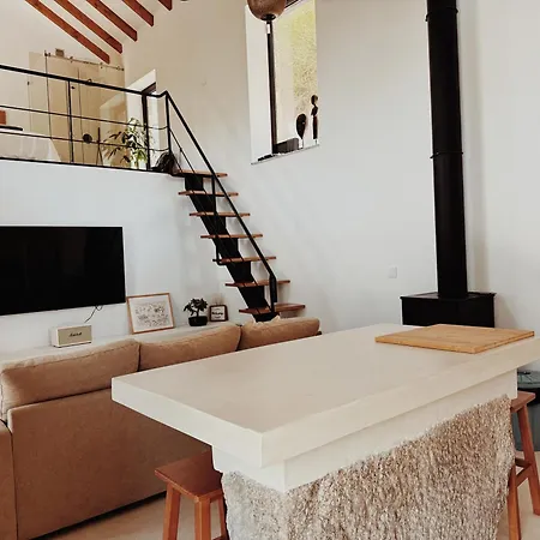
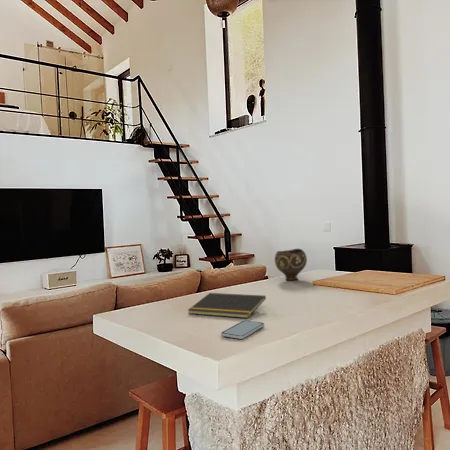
+ smartphone [220,319,265,340]
+ notepad [187,292,267,319]
+ bowl [274,248,308,281]
